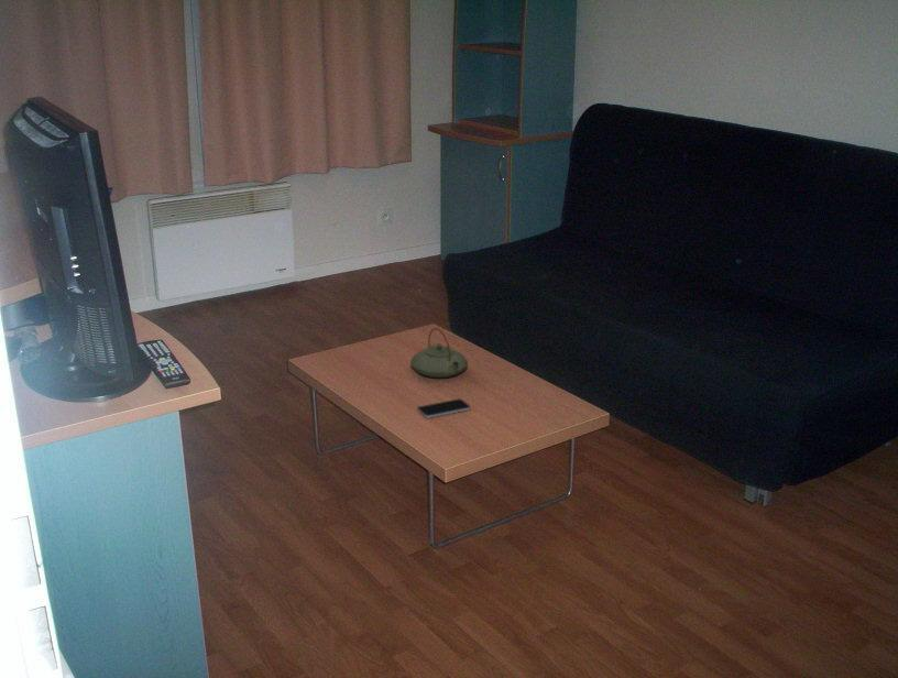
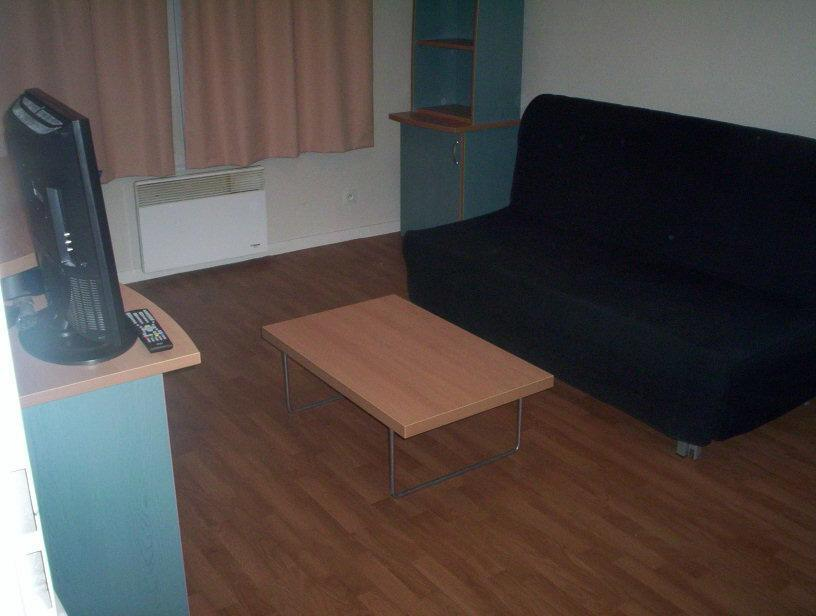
- smartphone [416,397,472,419]
- teapot [409,327,469,379]
